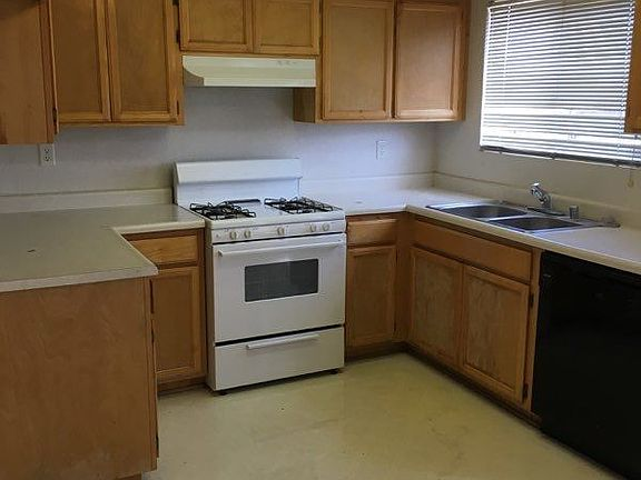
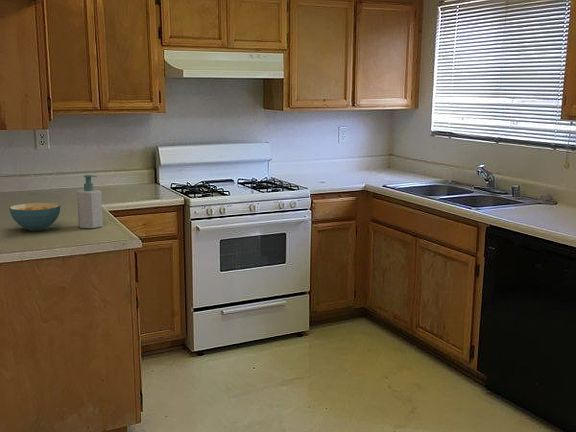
+ soap bottle [76,174,103,229]
+ cereal bowl [8,202,61,232]
